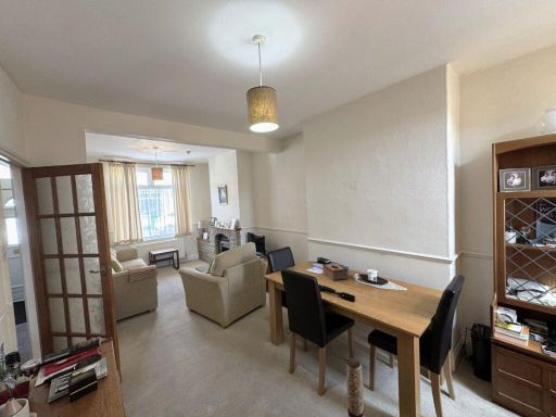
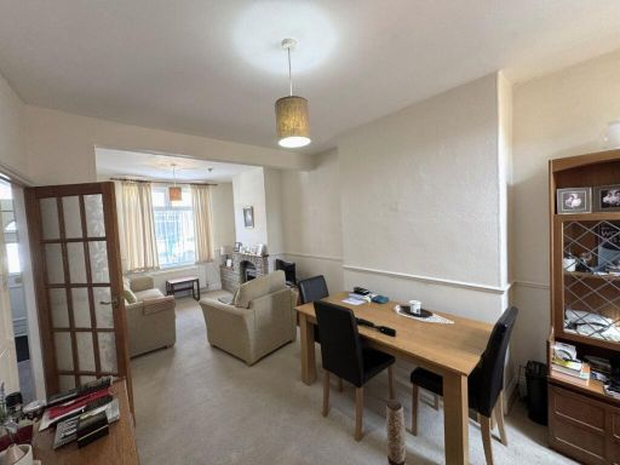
- tissue box [321,262,349,281]
